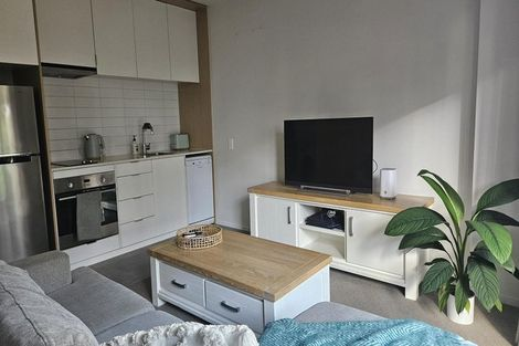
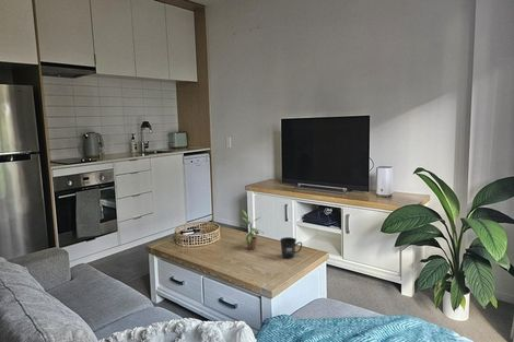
+ mug [279,236,303,259]
+ potted plant [232,208,264,250]
